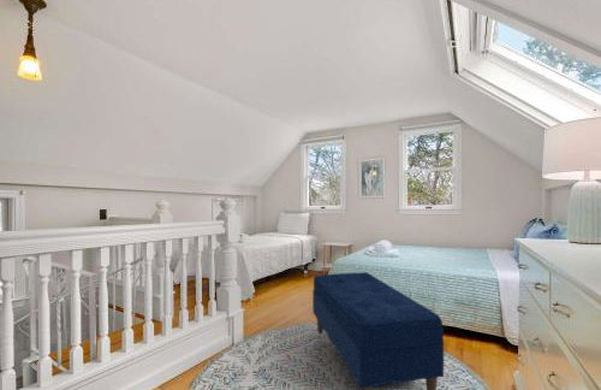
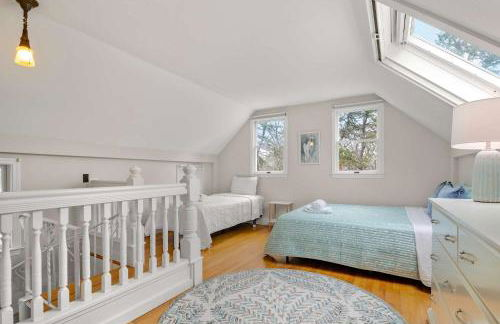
- bench [311,271,445,390]
